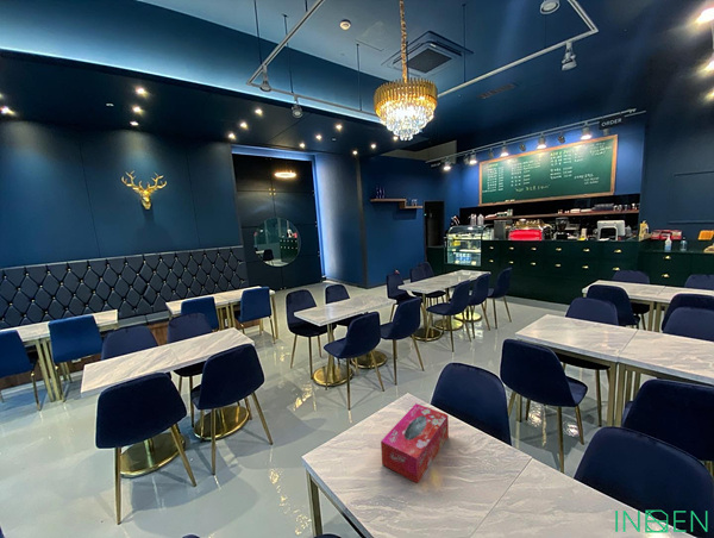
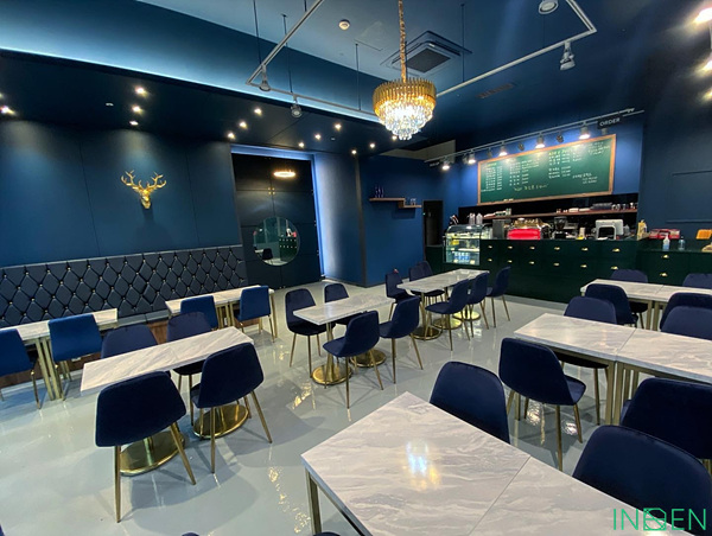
- tissue box [380,402,450,484]
